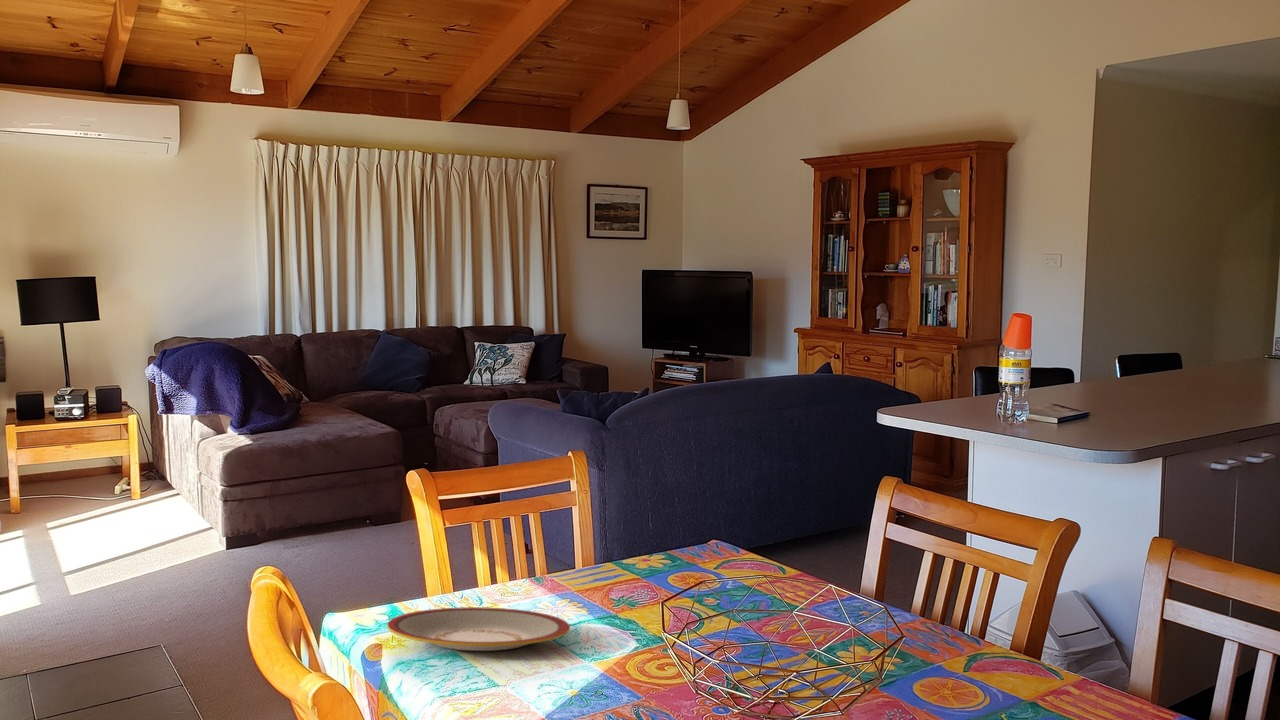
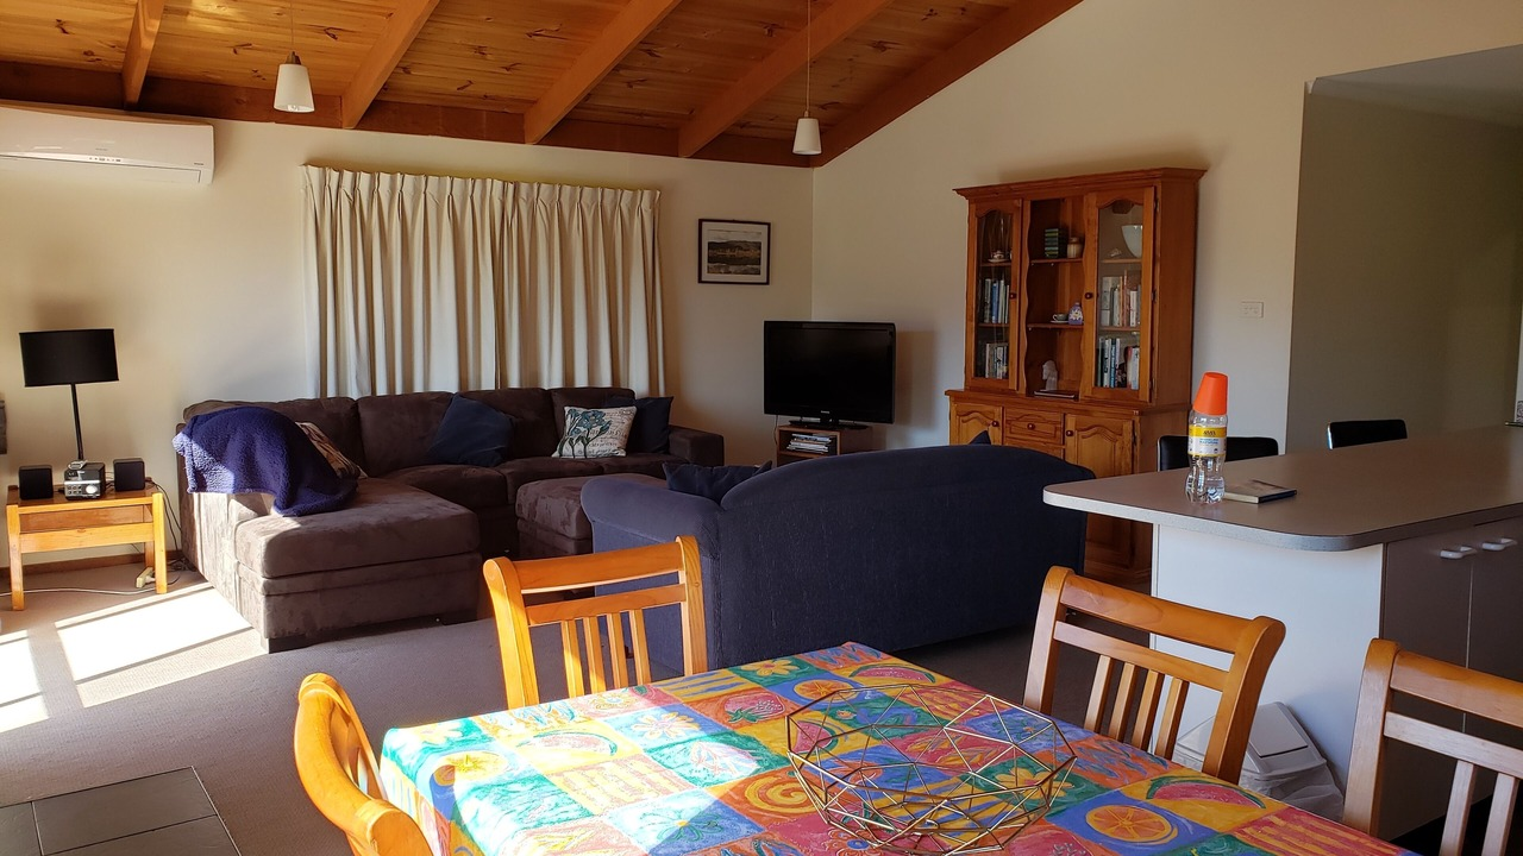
- plate [386,606,571,652]
